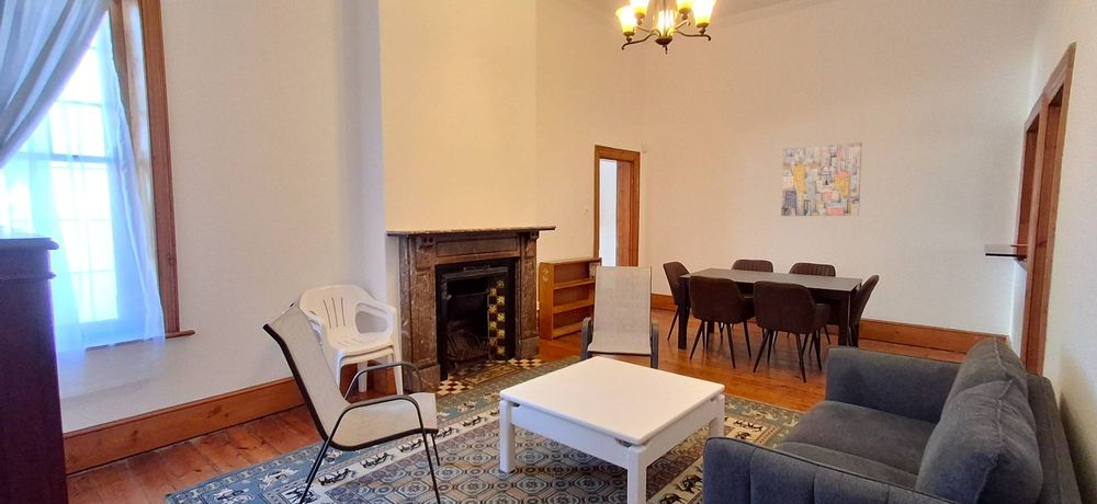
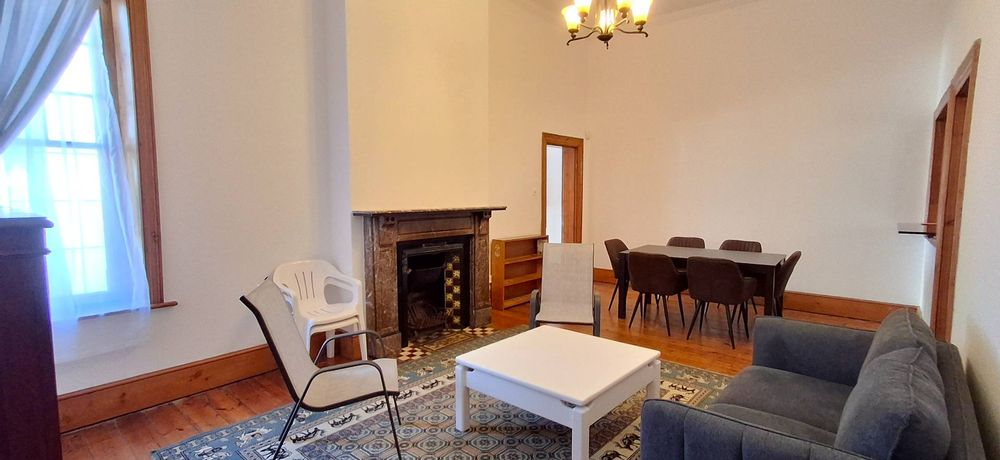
- wall art [780,141,863,217]
